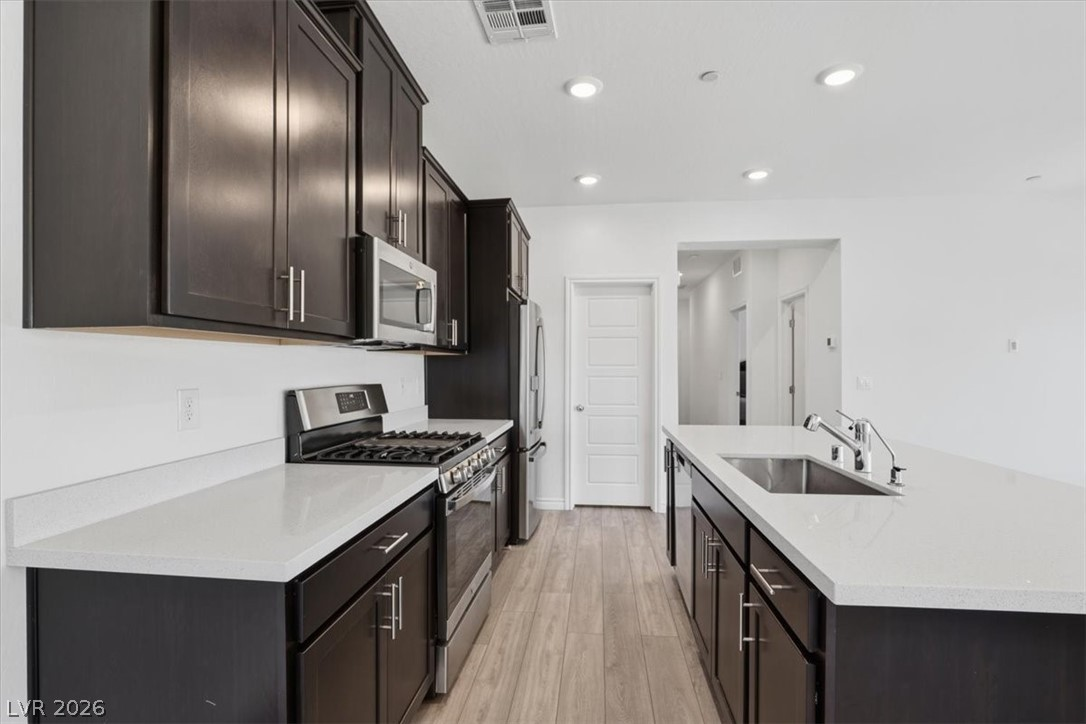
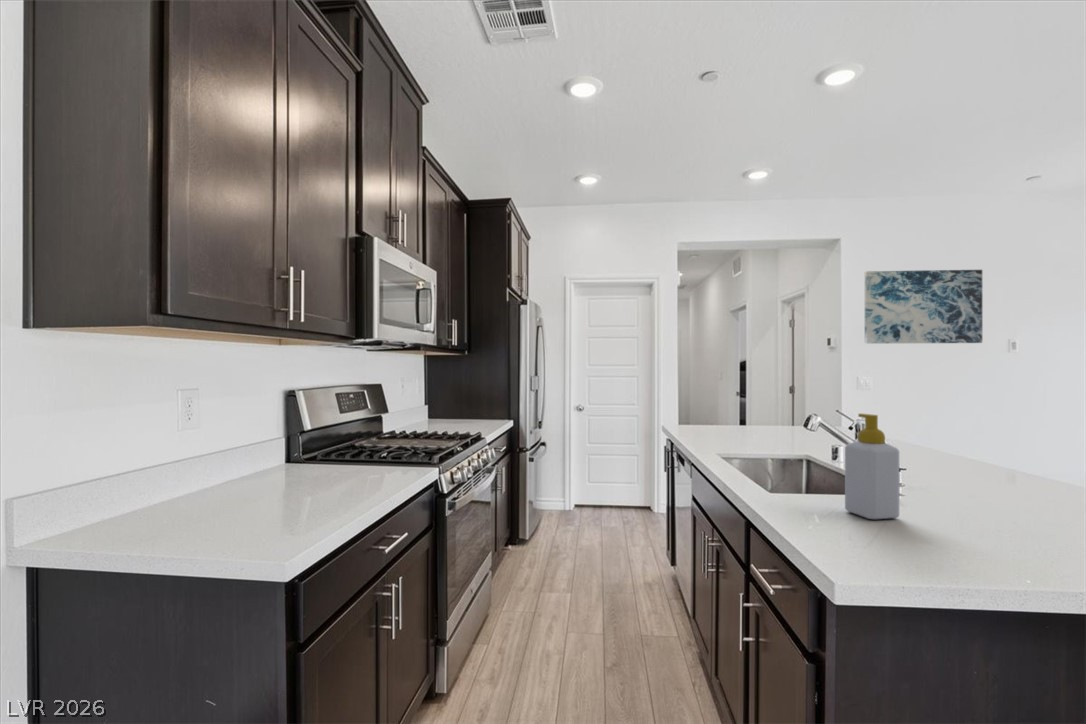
+ wall art [864,269,983,344]
+ soap bottle [844,413,900,520]
